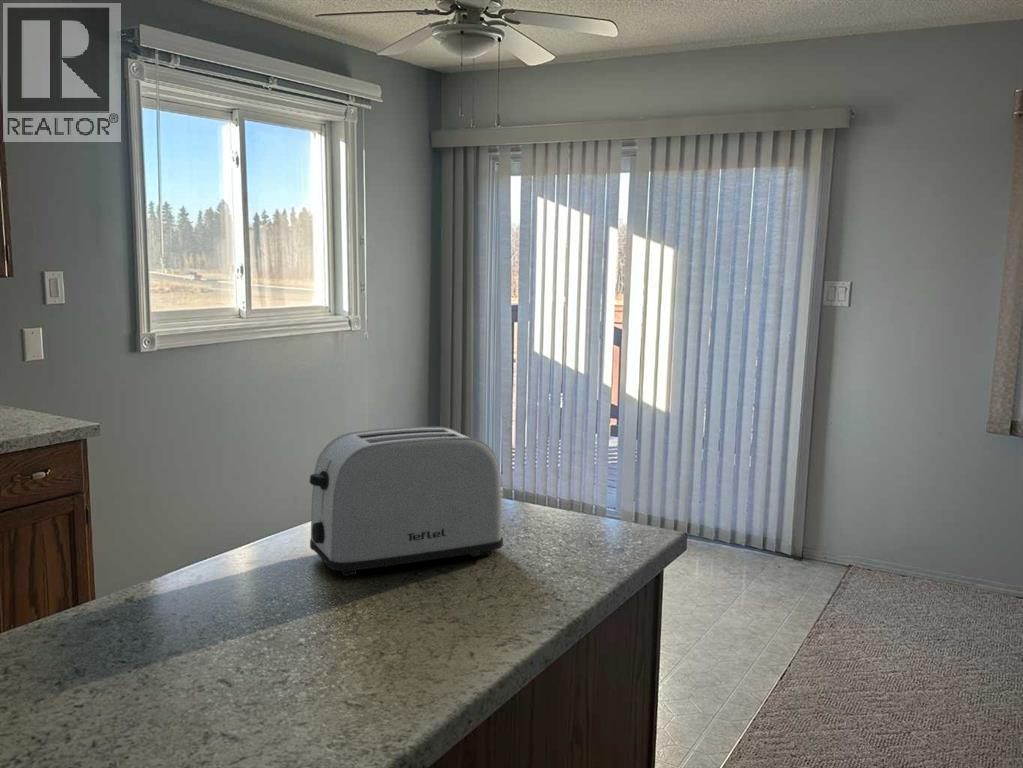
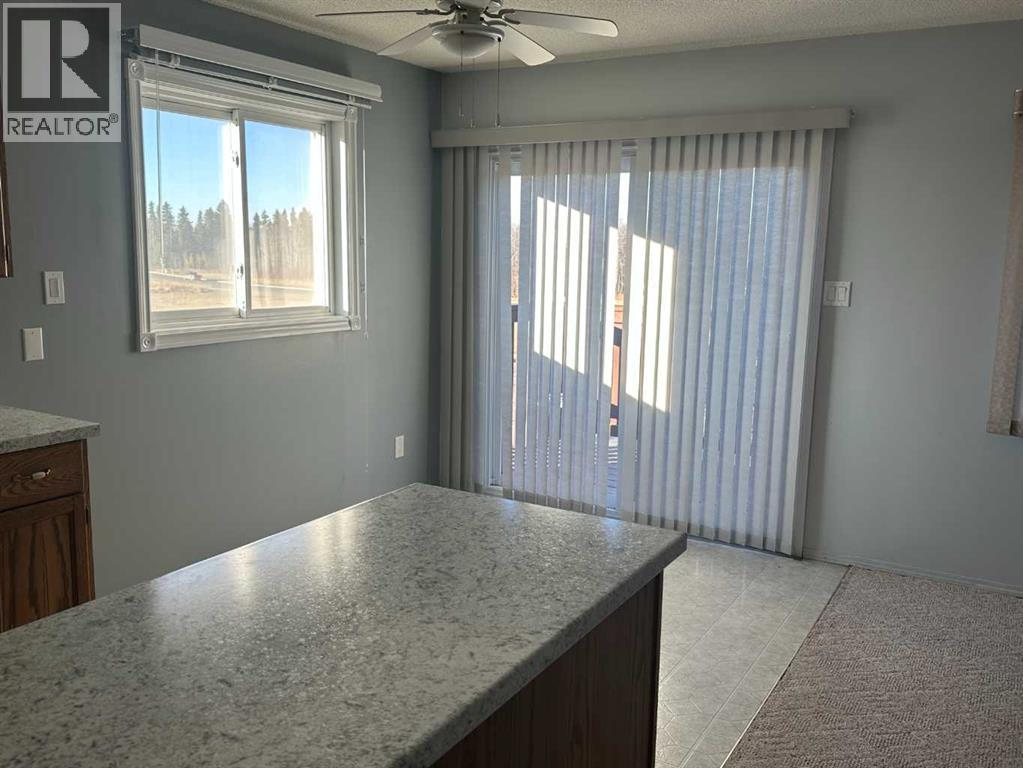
- toaster [308,426,504,577]
